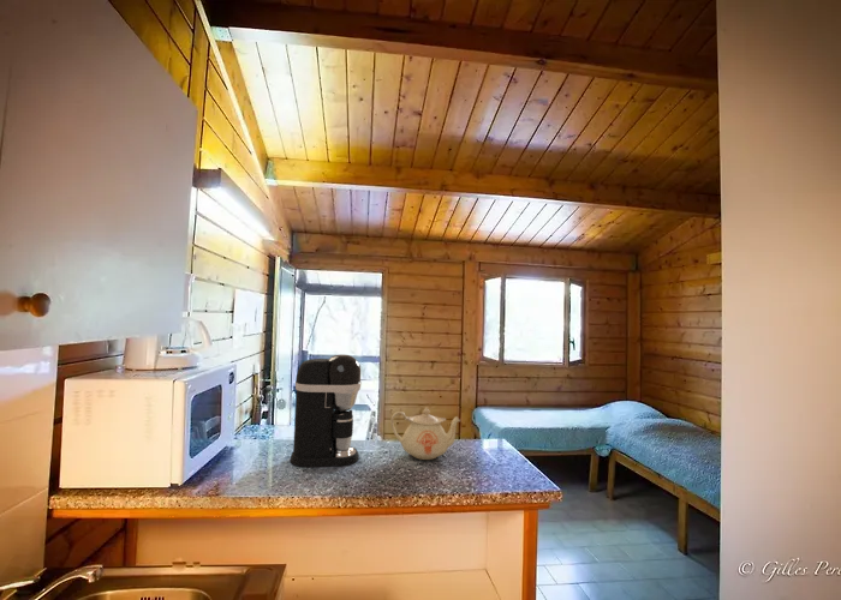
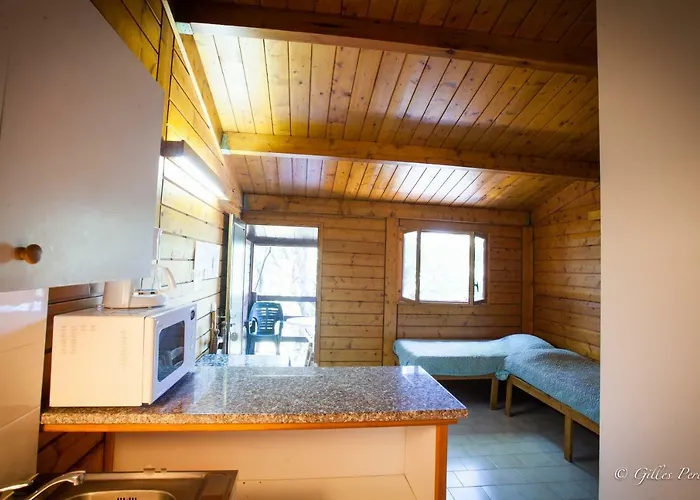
- teapot [389,407,461,461]
- coffee maker [290,353,363,468]
